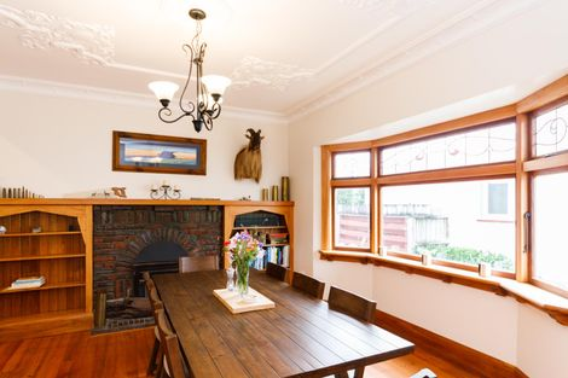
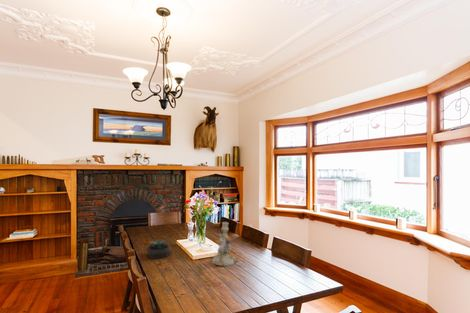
+ succulent plant [145,239,172,260]
+ candlestick [211,221,239,267]
